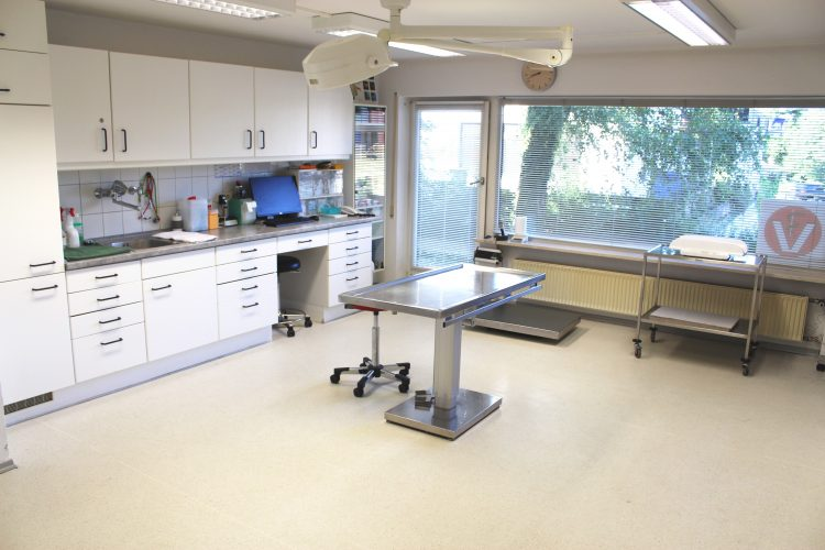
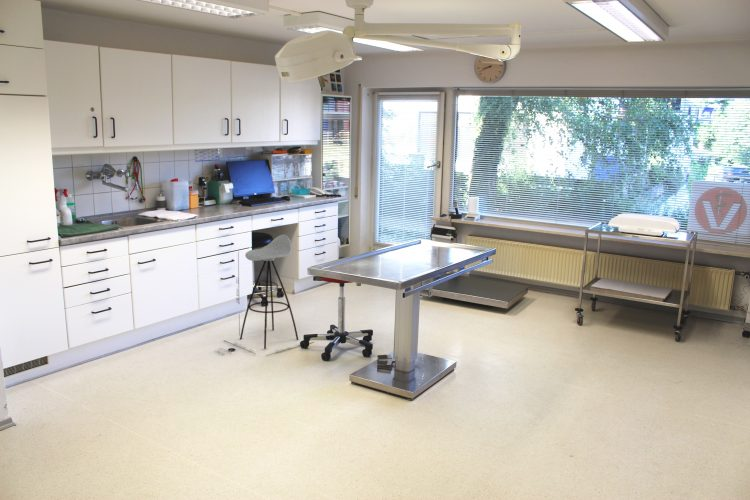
+ stool [214,234,314,357]
